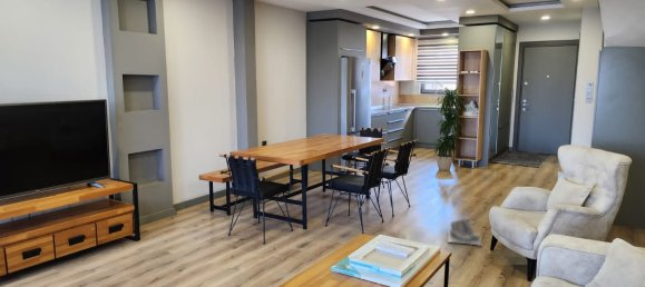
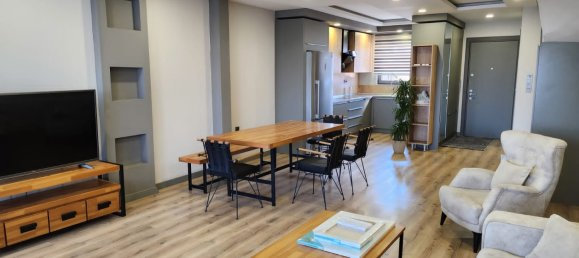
- boots [447,217,482,247]
